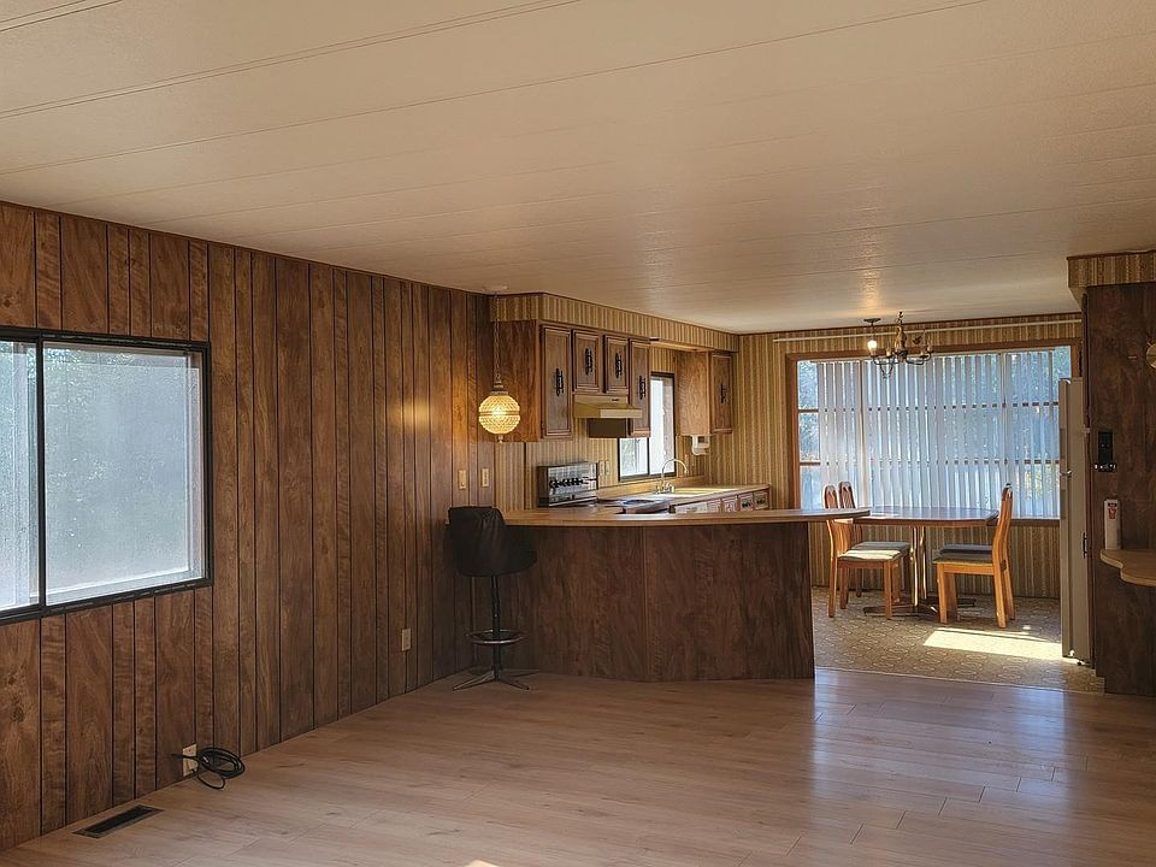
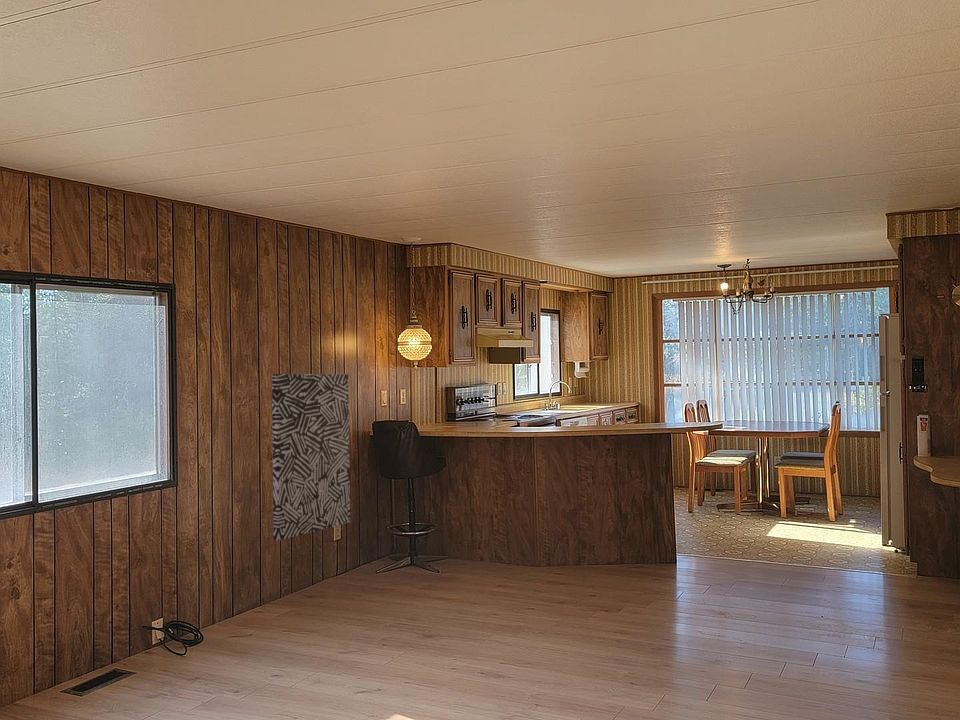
+ wall art [271,373,351,542]
